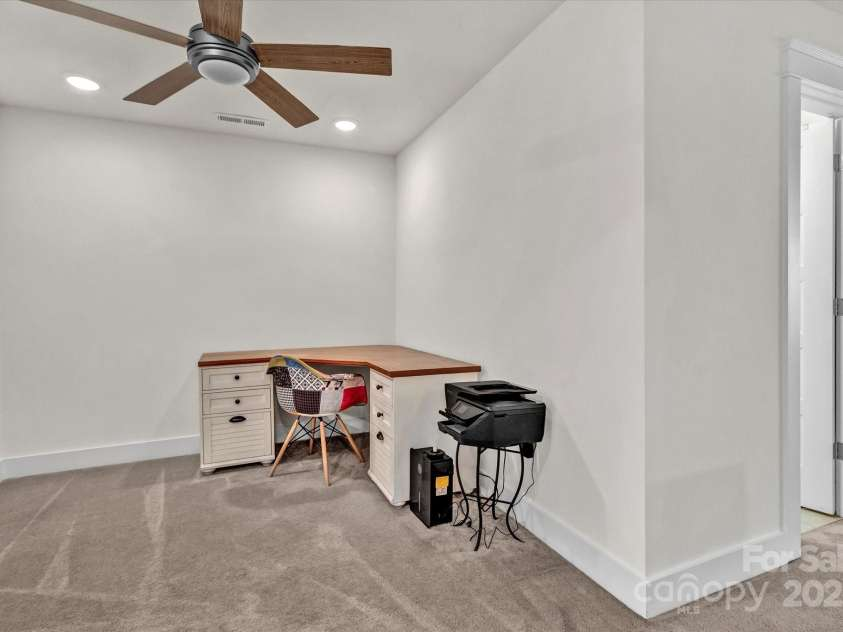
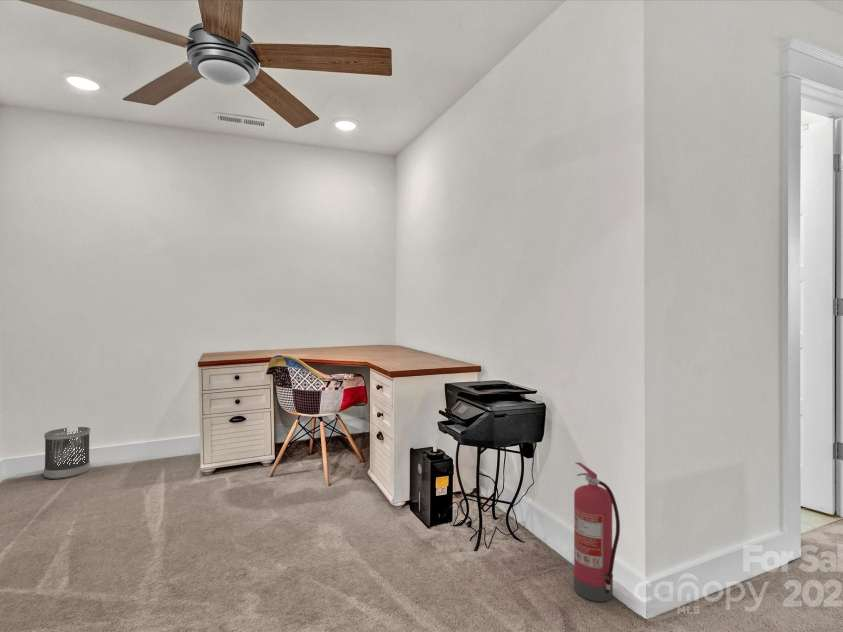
+ fire extinguisher [572,461,621,603]
+ wastebasket [43,426,91,480]
